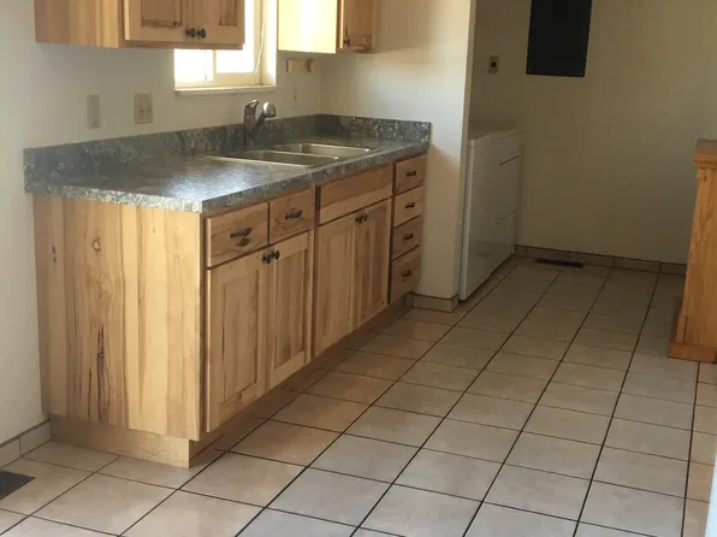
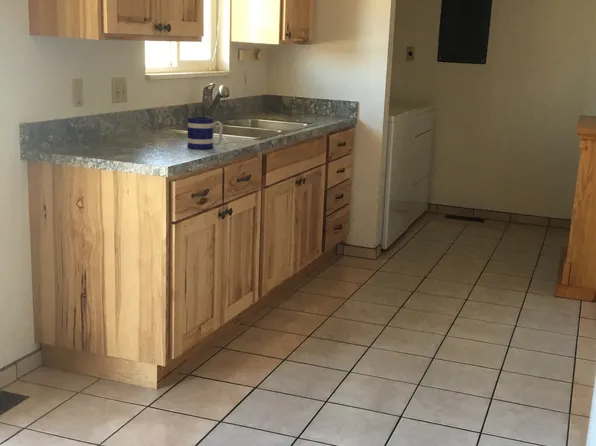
+ mug [186,116,224,150]
